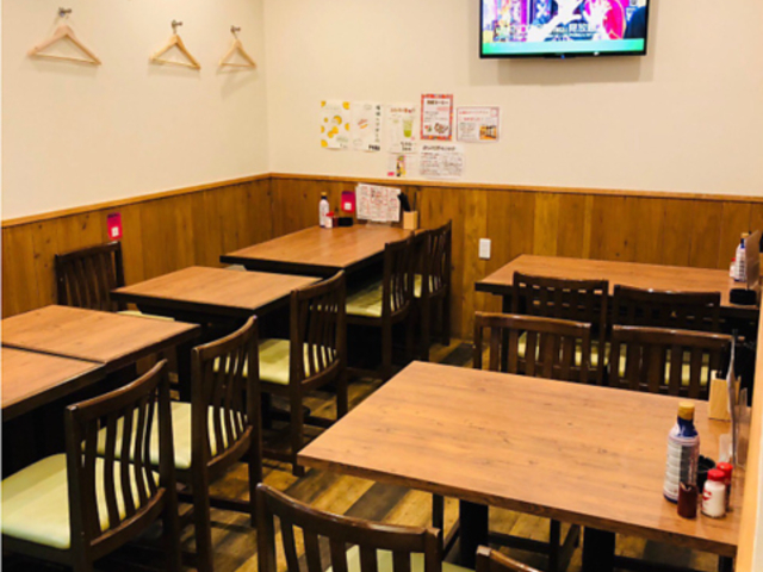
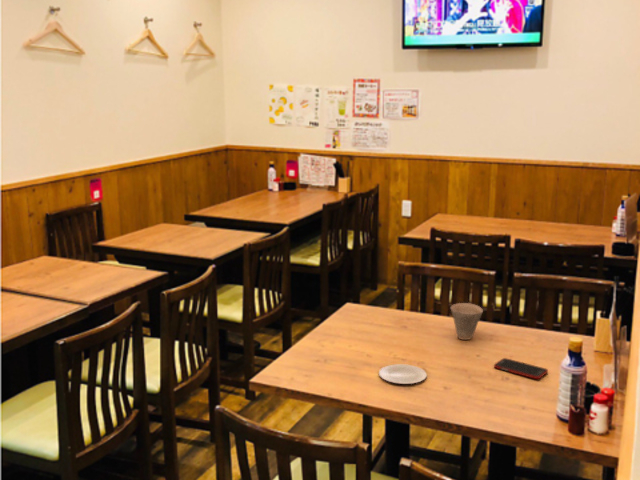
+ plate [378,363,428,385]
+ cup [450,302,484,341]
+ cell phone [493,357,549,380]
